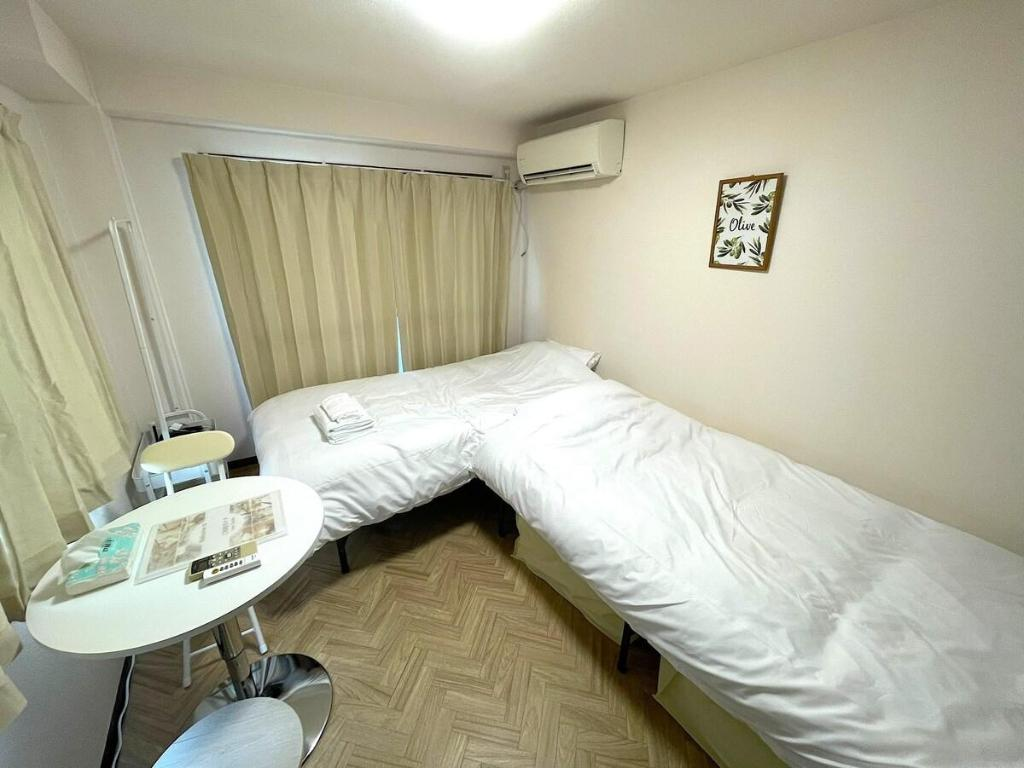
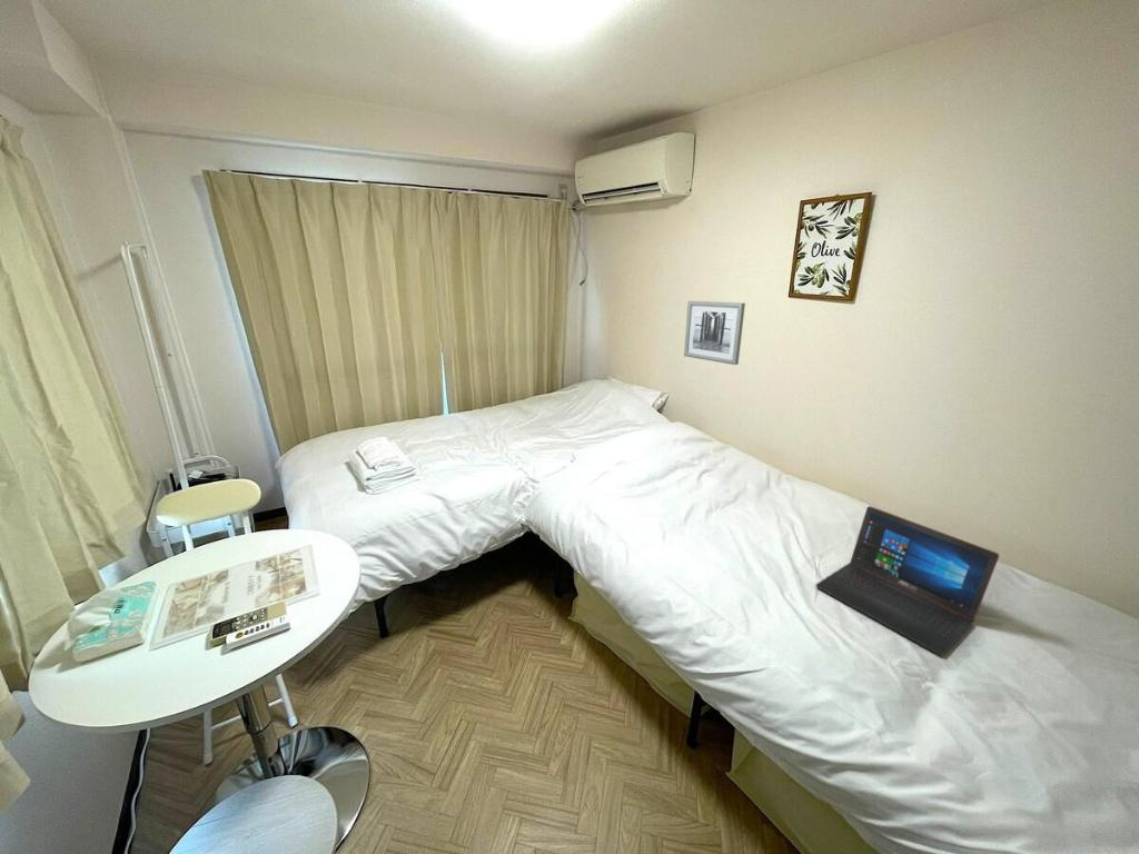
+ laptop [814,505,1000,656]
+ wall art [683,300,746,366]
